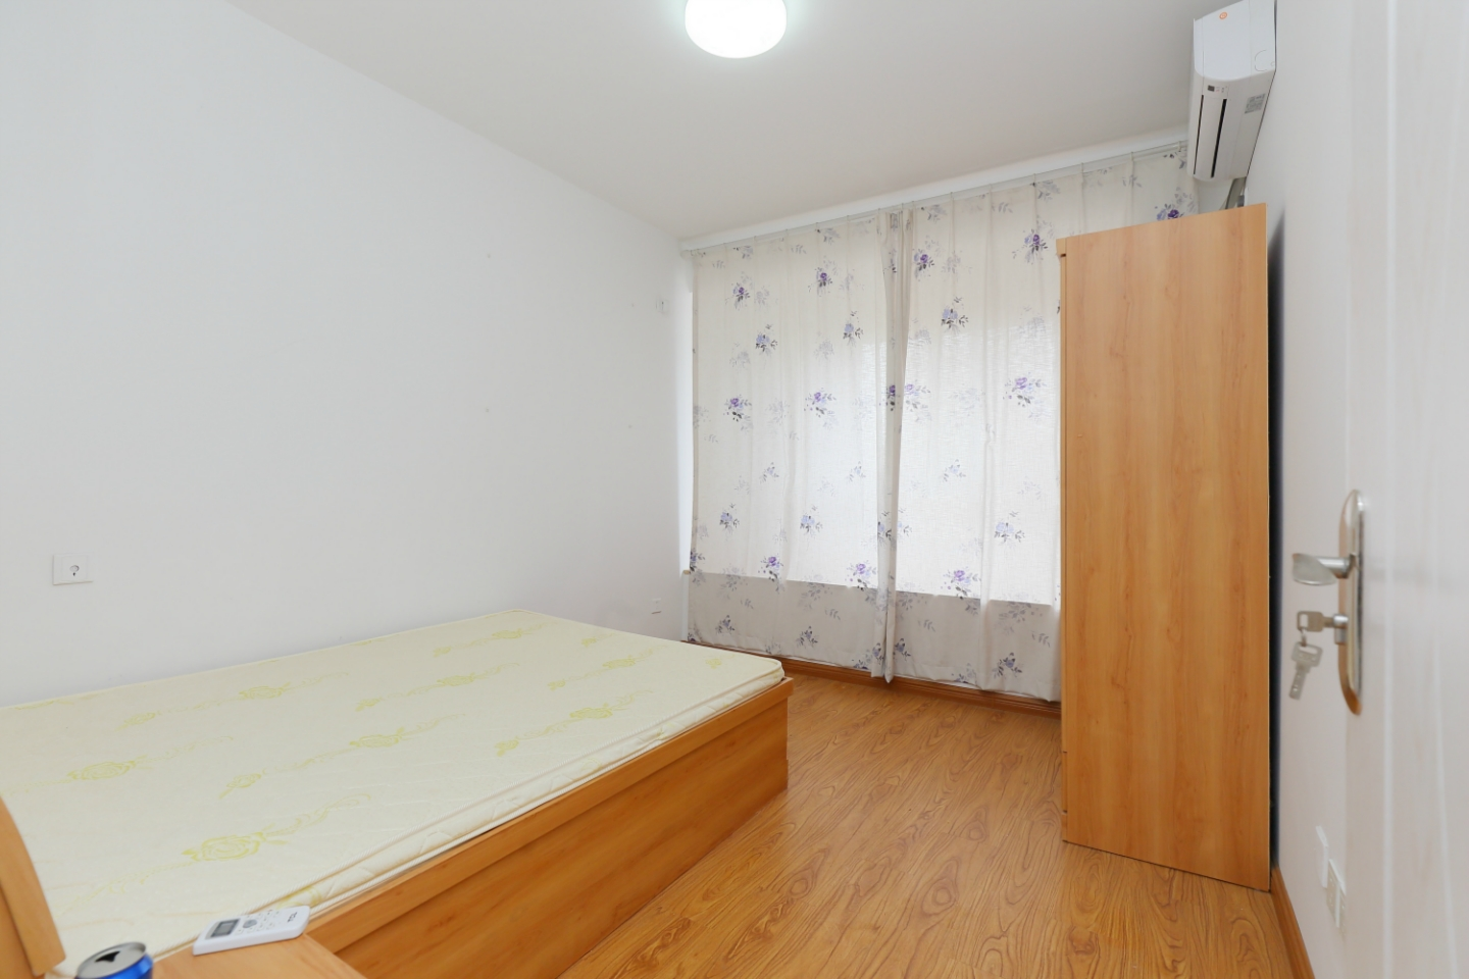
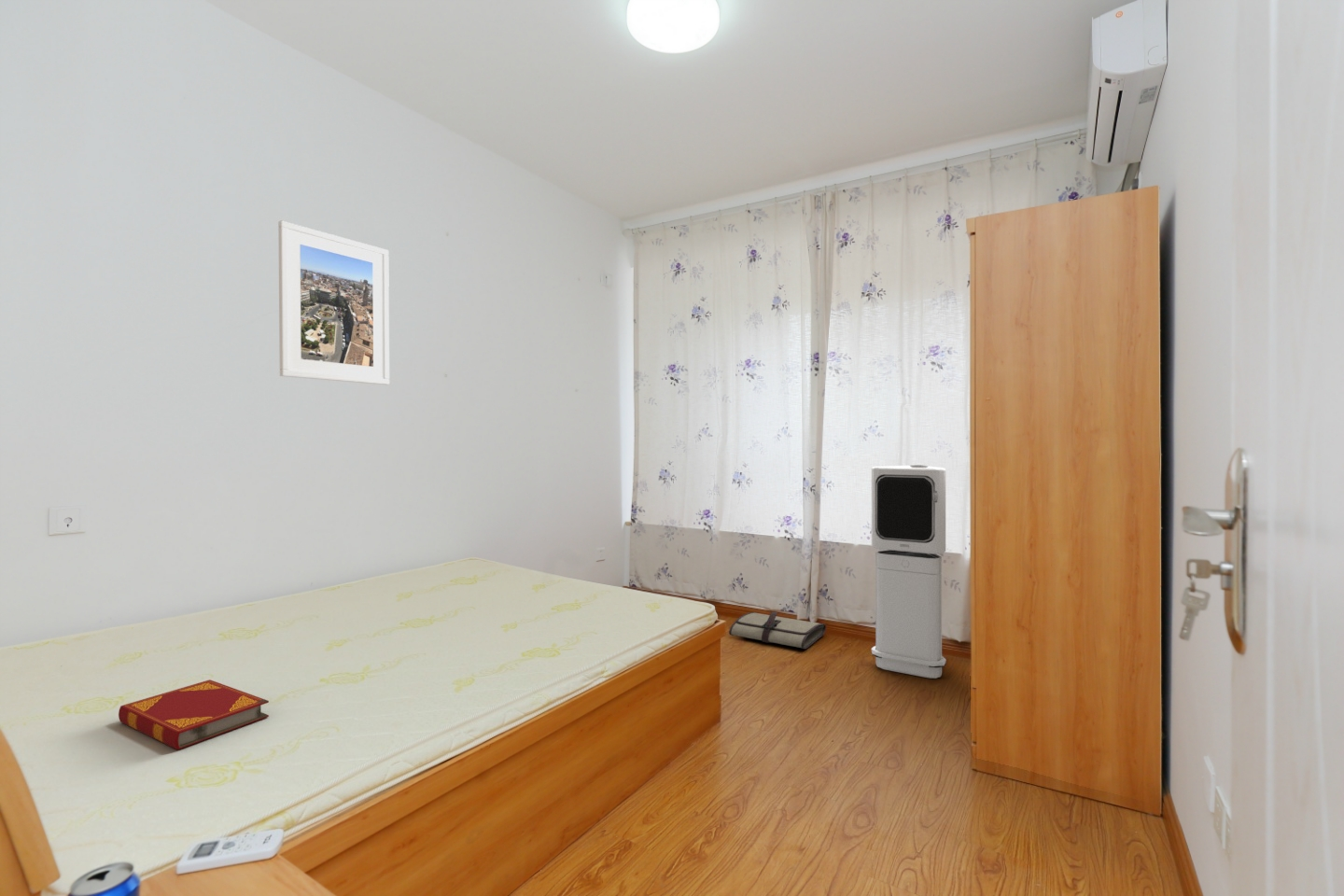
+ tool roll [728,610,827,650]
+ hardback book [118,679,270,750]
+ air purifier [871,464,947,679]
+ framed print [277,219,390,385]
